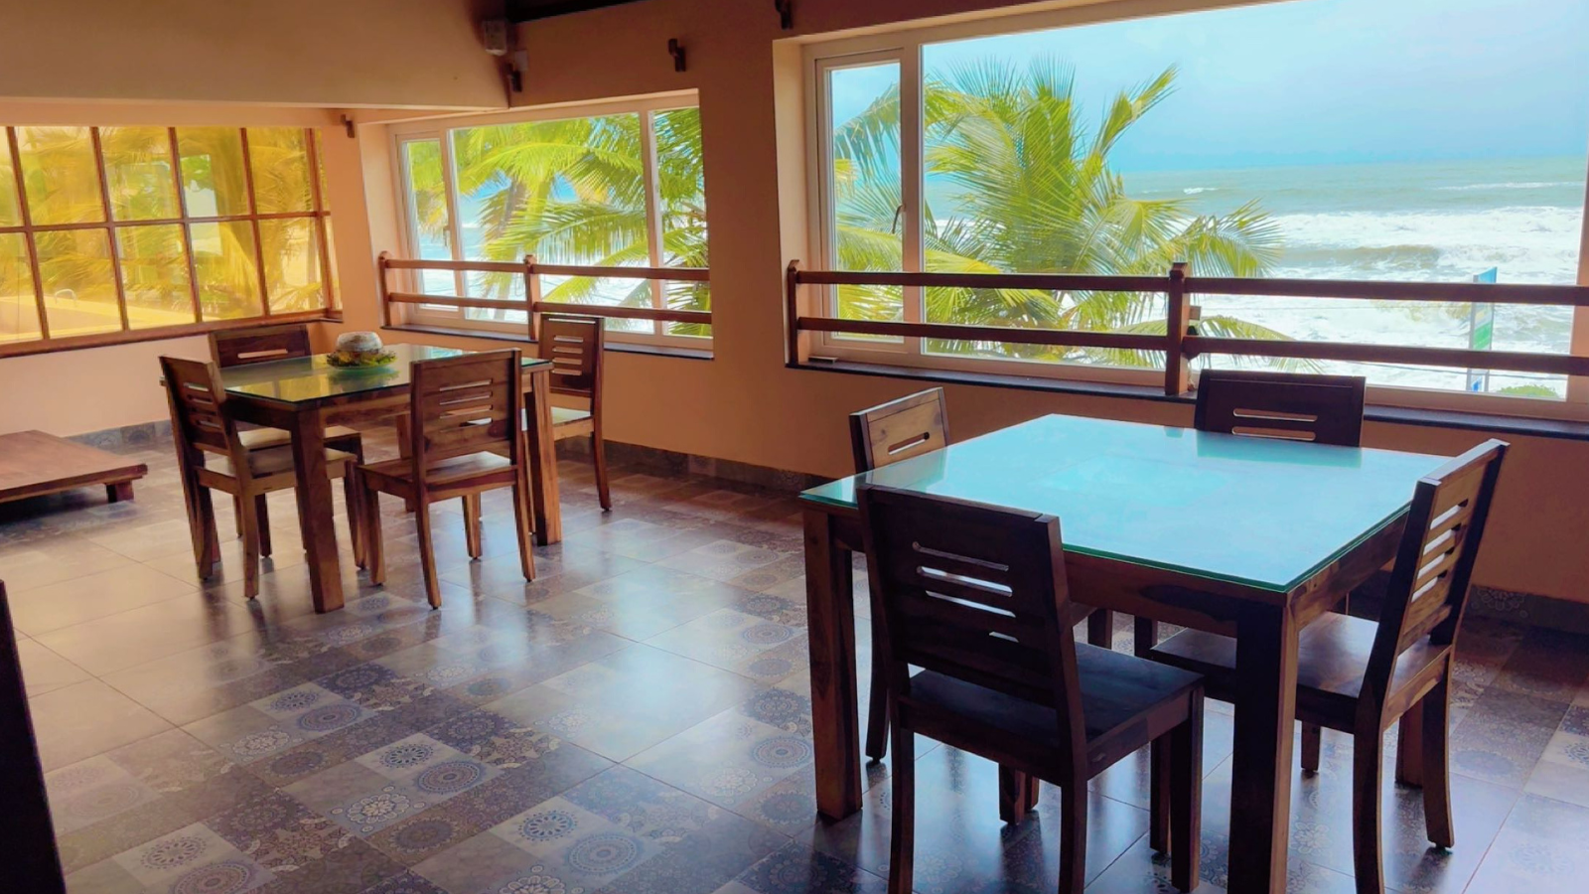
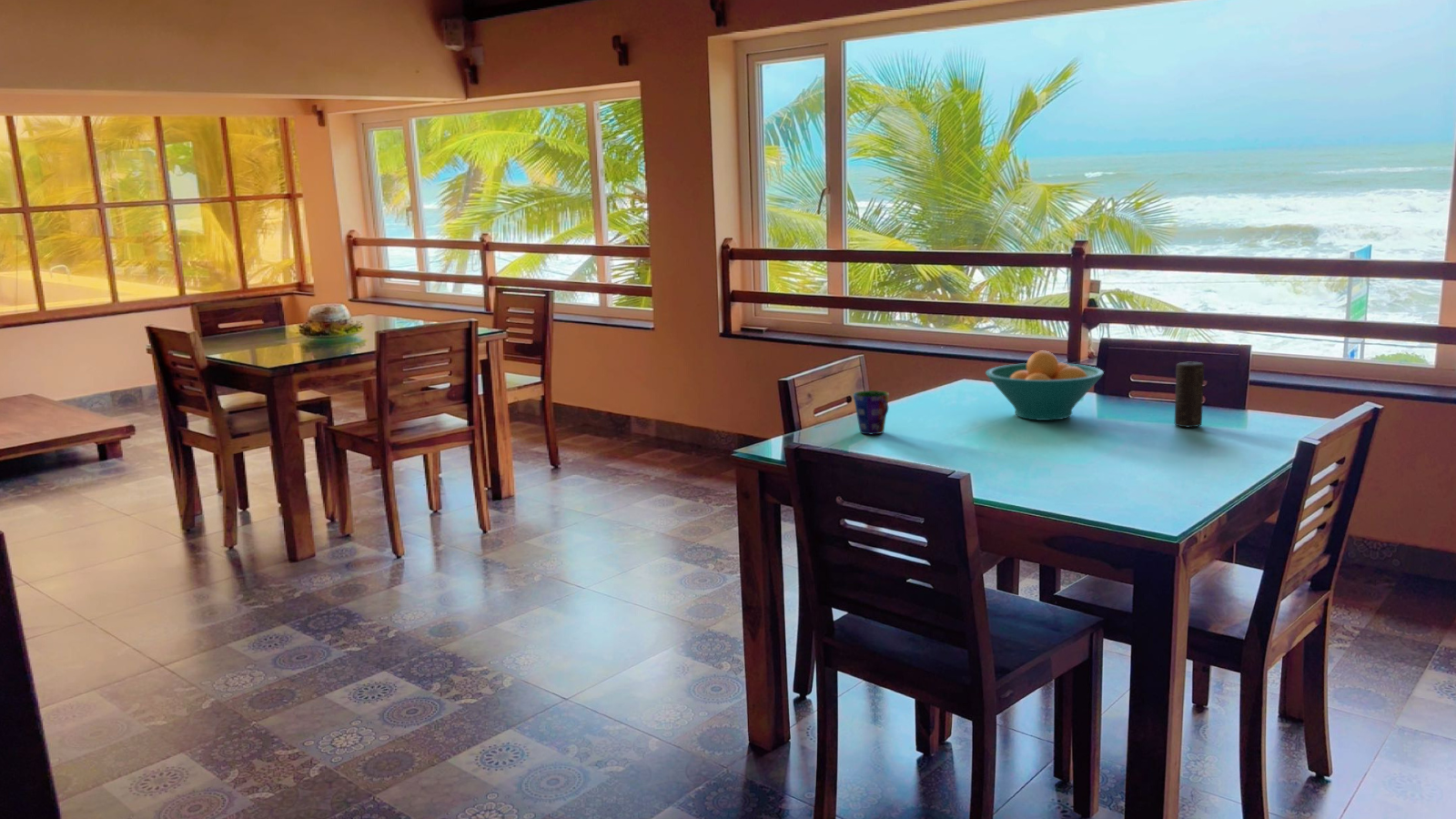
+ fruit bowl [985,349,1105,421]
+ candle [1174,361,1205,428]
+ cup [852,389,890,435]
